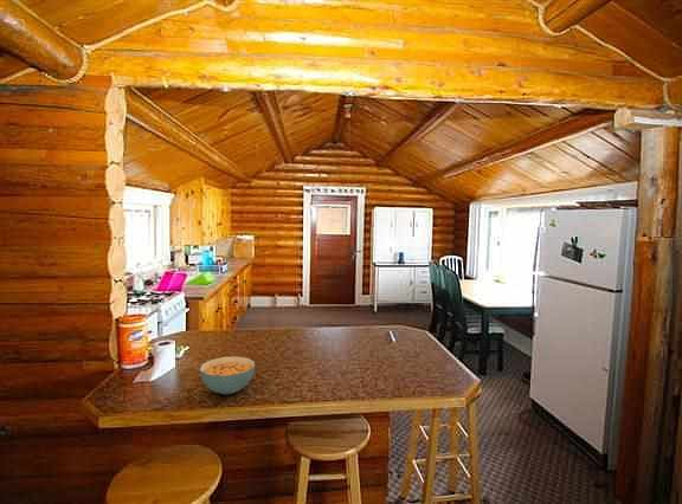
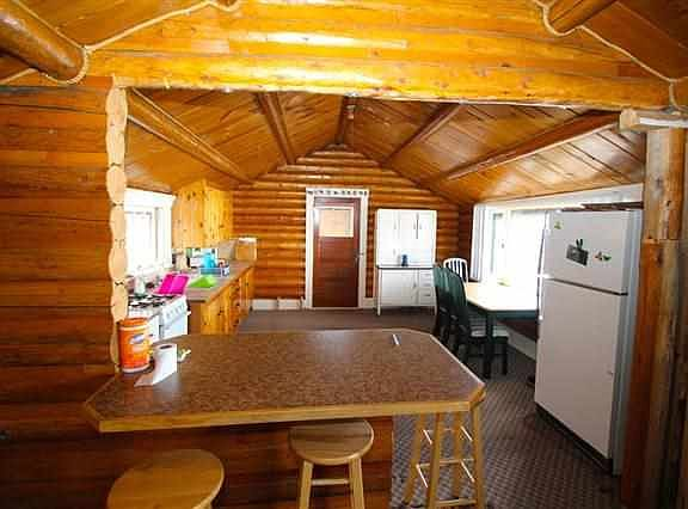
- cereal bowl [199,355,256,395]
